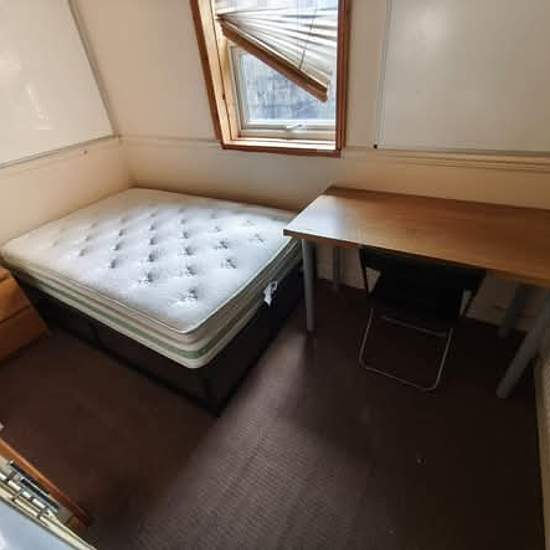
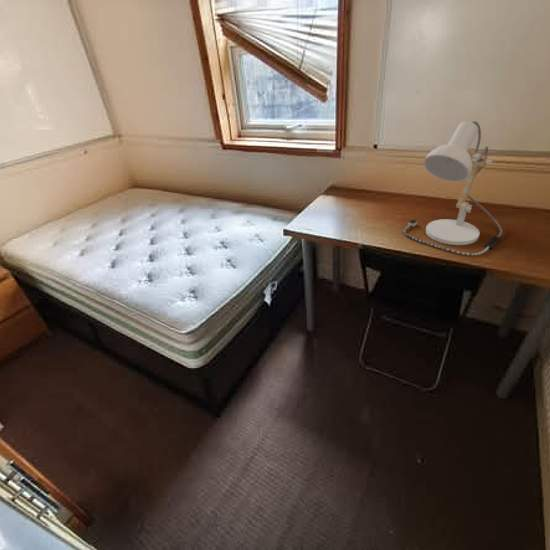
+ desk lamp [403,120,503,257]
